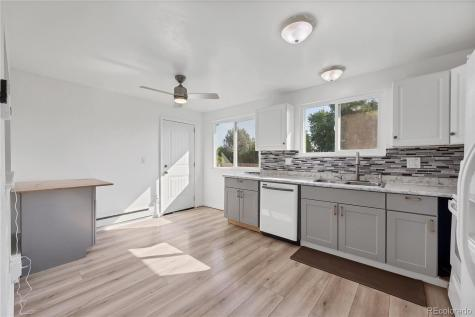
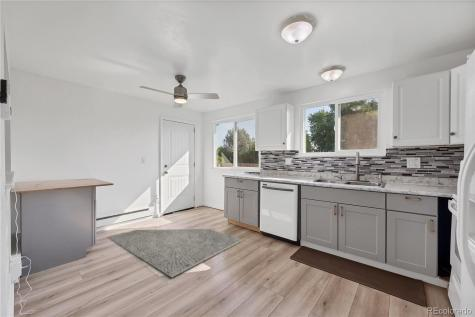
+ rug [107,228,244,278]
